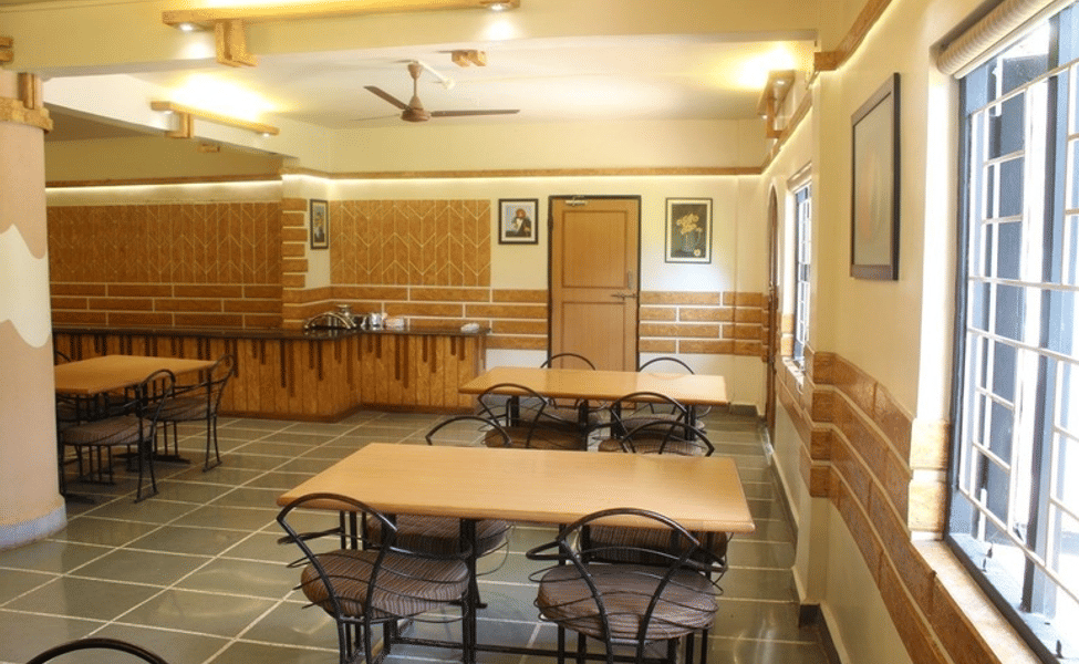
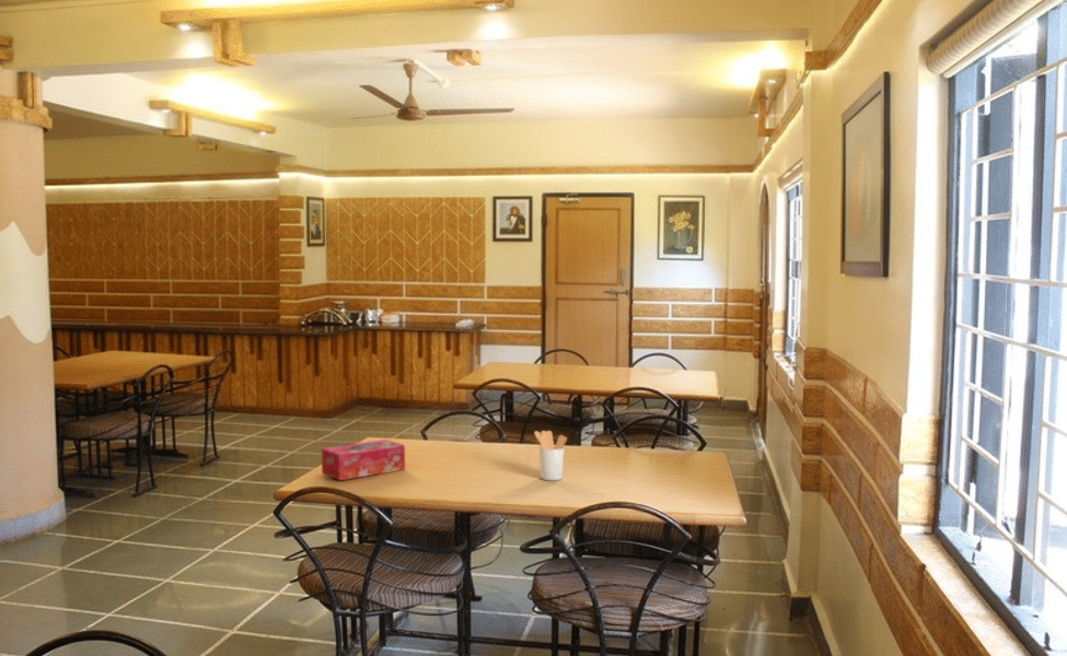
+ tissue box [321,438,406,481]
+ utensil holder [533,430,568,481]
